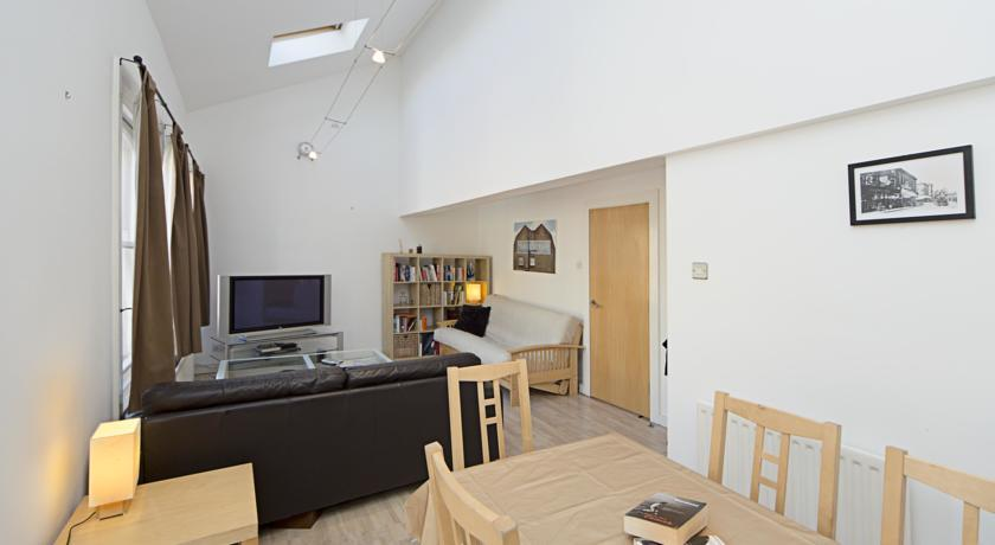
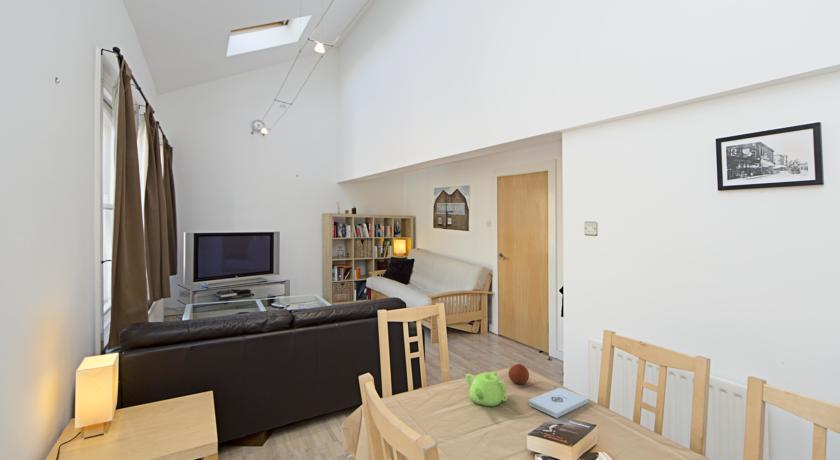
+ teapot [465,370,509,407]
+ notepad [528,387,590,419]
+ fruit [507,363,530,385]
